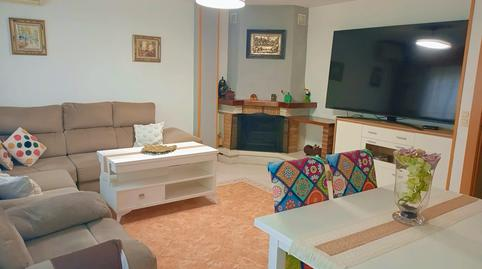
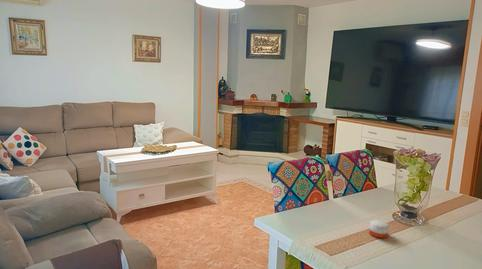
+ candle [368,212,390,239]
